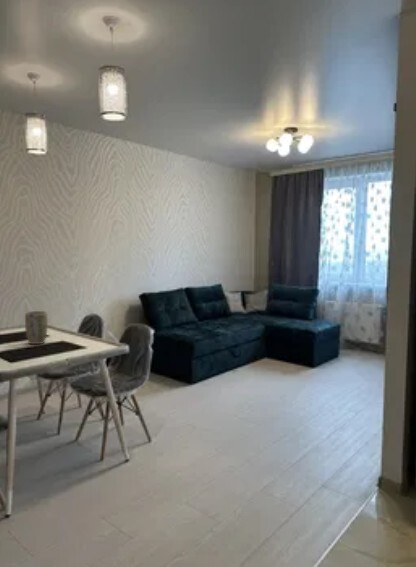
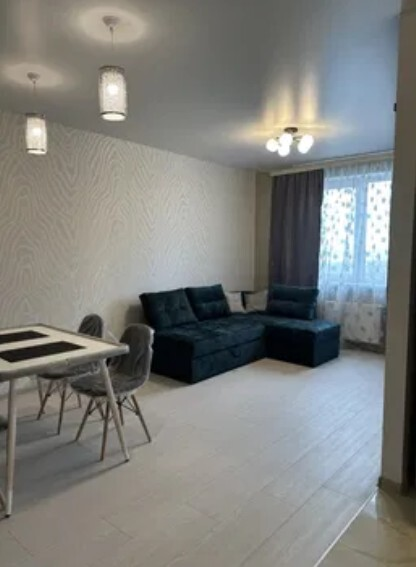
- plant pot [24,310,49,345]
